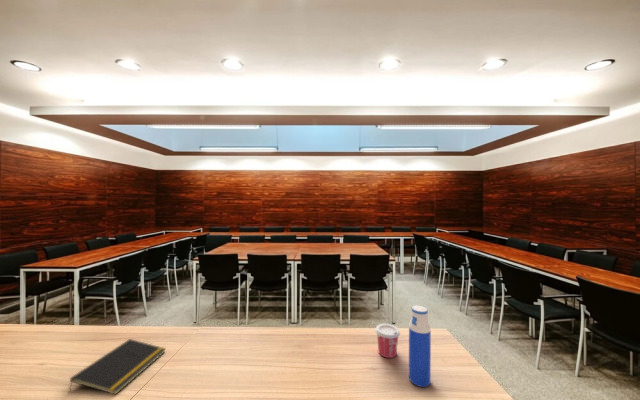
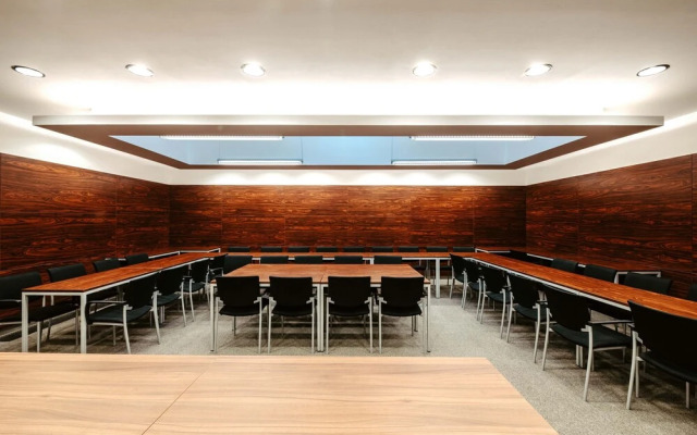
- water bottle [408,305,432,388]
- notepad [67,338,167,395]
- cup [374,323,401,359]
